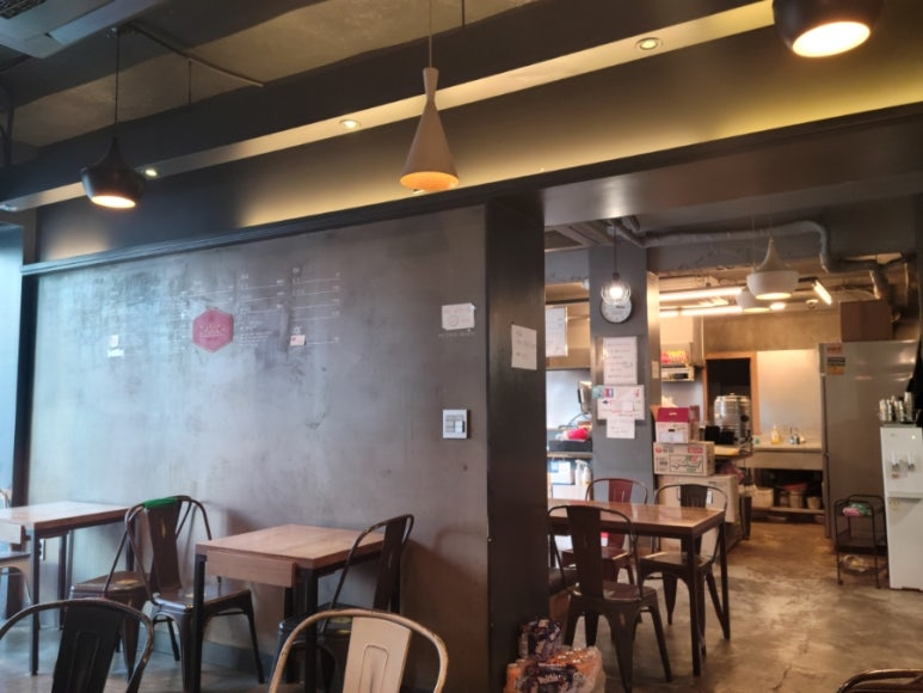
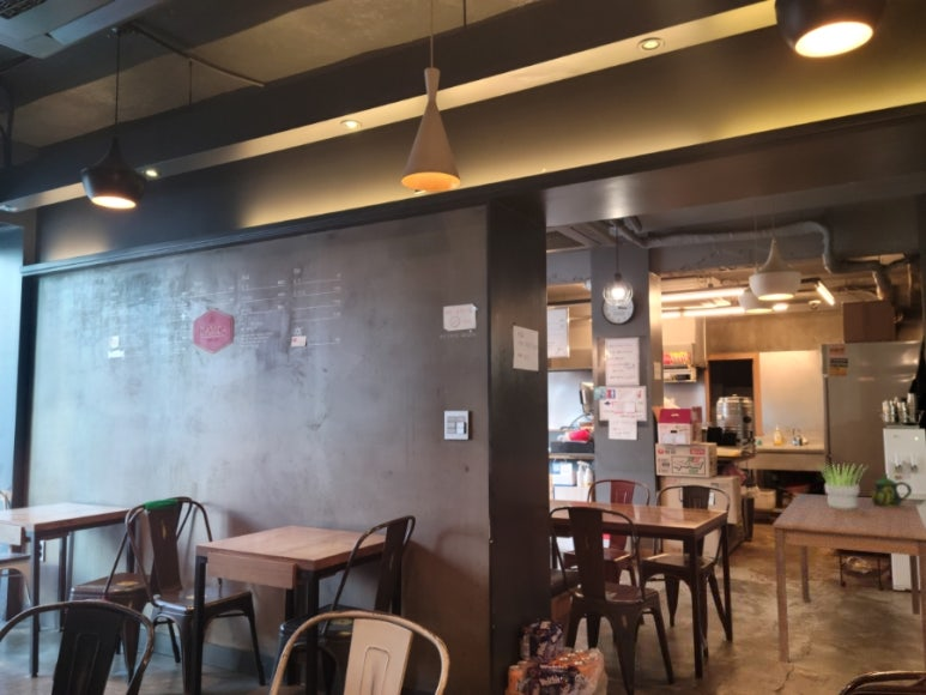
+ ceramic pitcher [870,472,913,507]
+ dining table [771,492,926,671]
+ potted plant [815,461,870,509]
